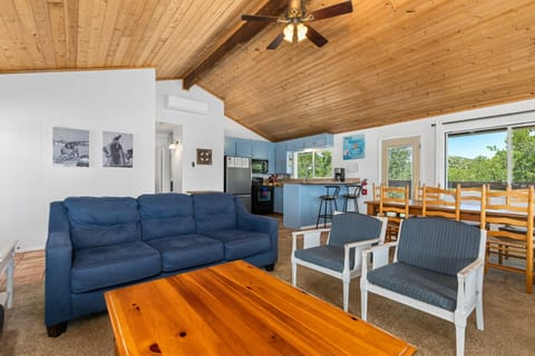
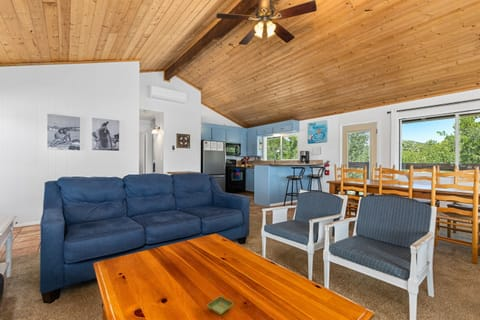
+ saucer [206,295,235,316]
